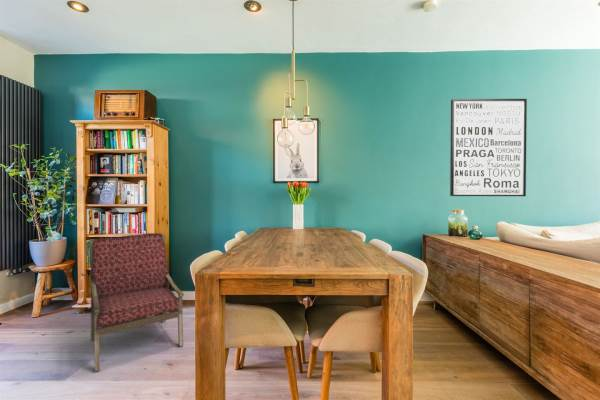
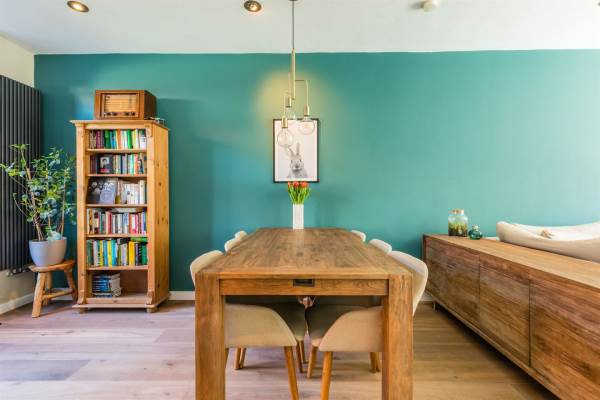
- armchair [89,232,185,372]
- wall art [449,98,528,197]
